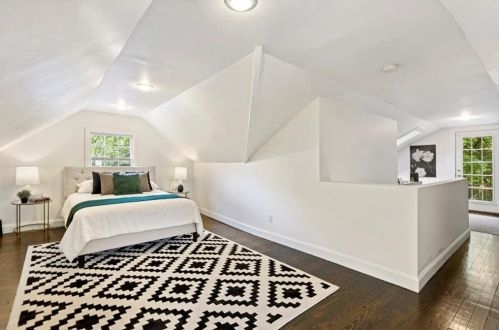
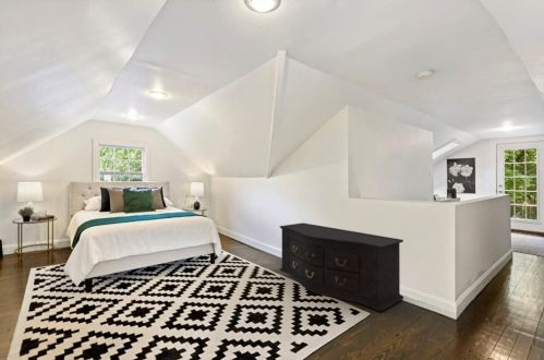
+ dresser [279,221,404,312]
